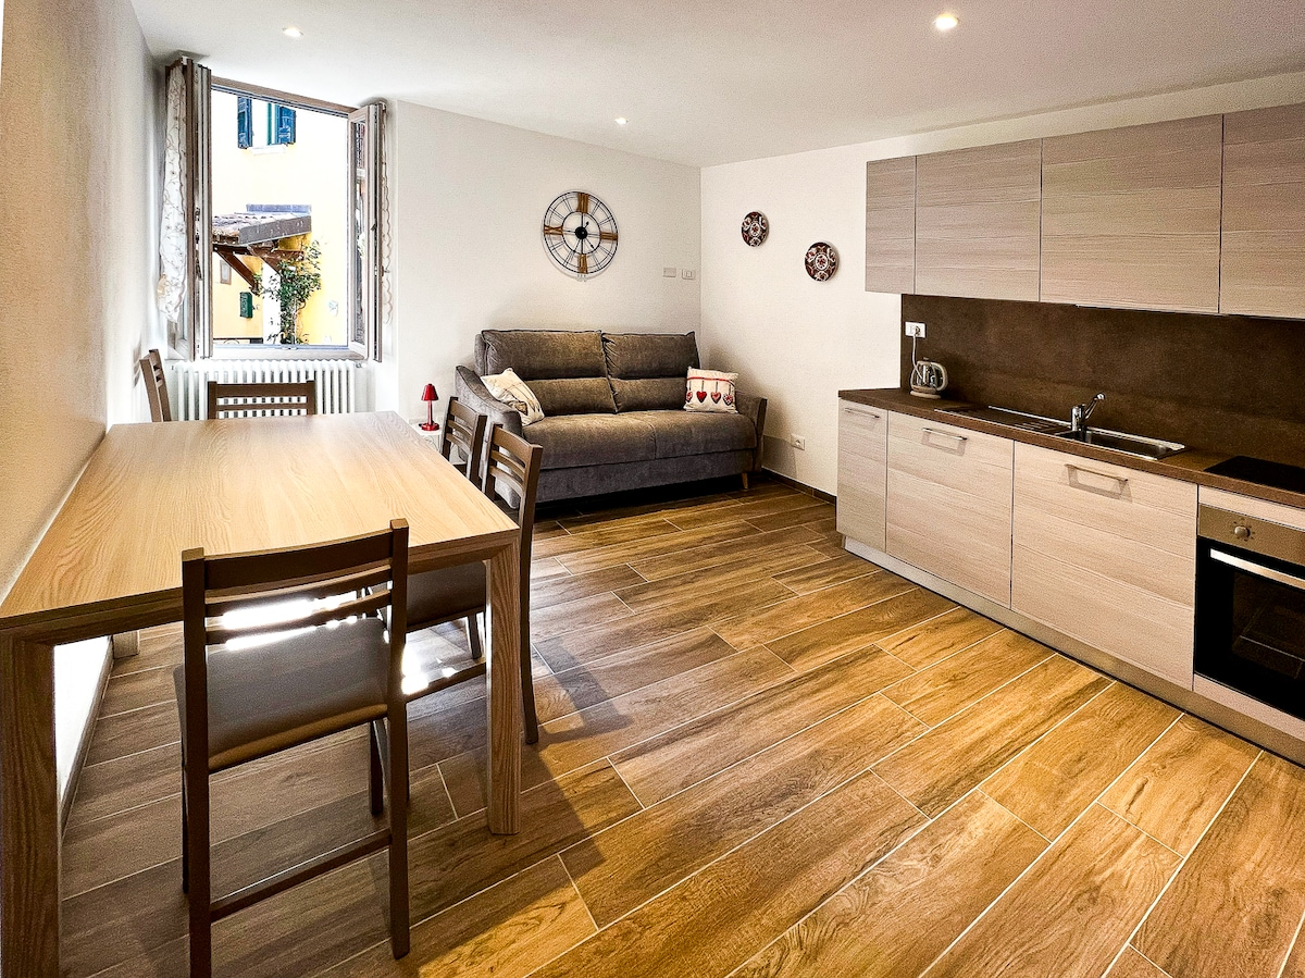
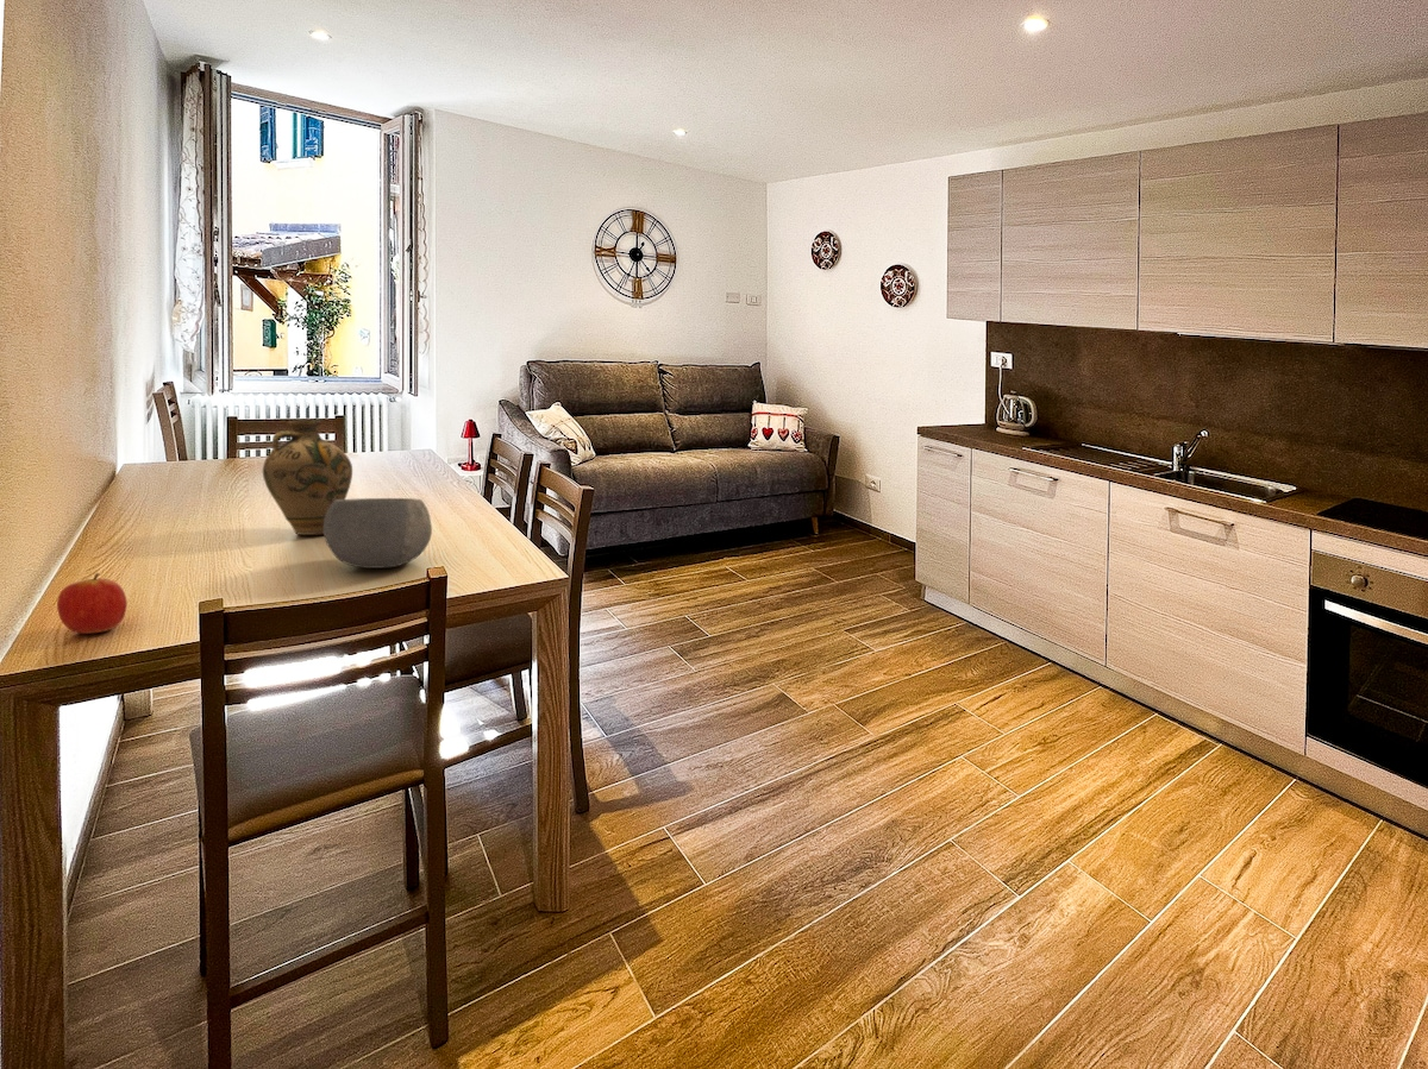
+ bowl [322,497,433,570]
+ apple [56,572,129,635]
+ jug [262,419,353,536]
